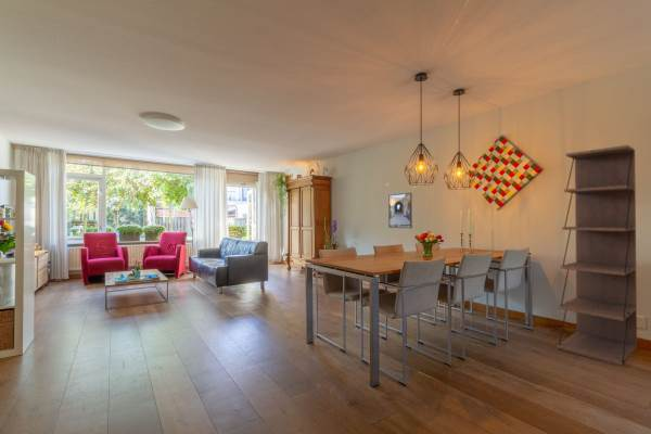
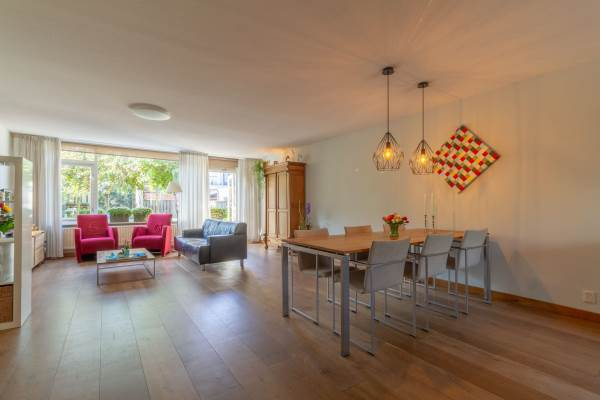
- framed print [387,192,413,229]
- bookcase [556,144,638,368]
